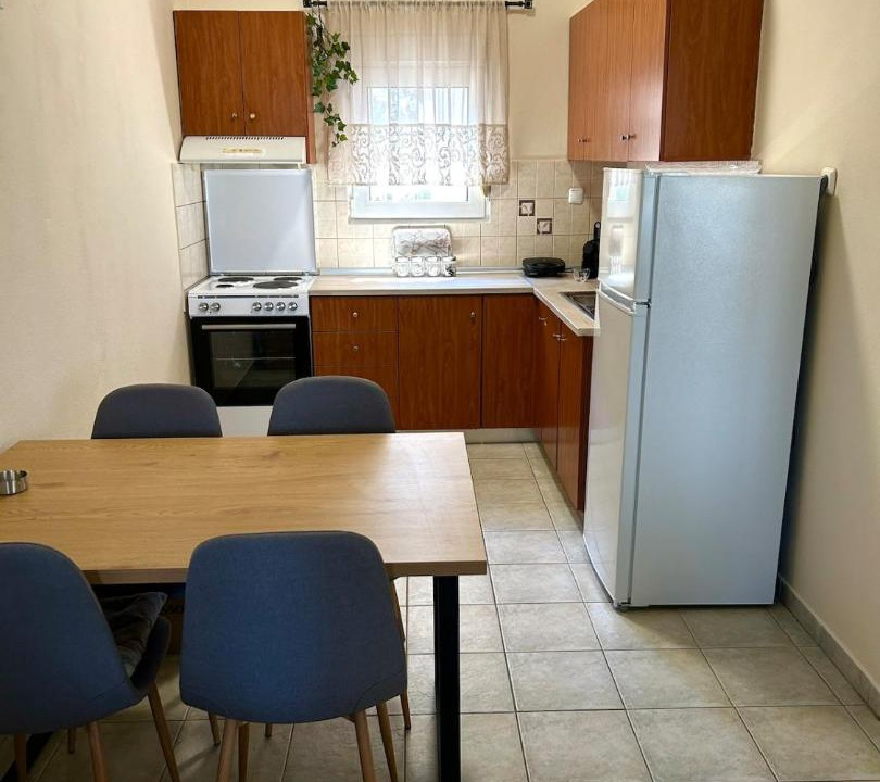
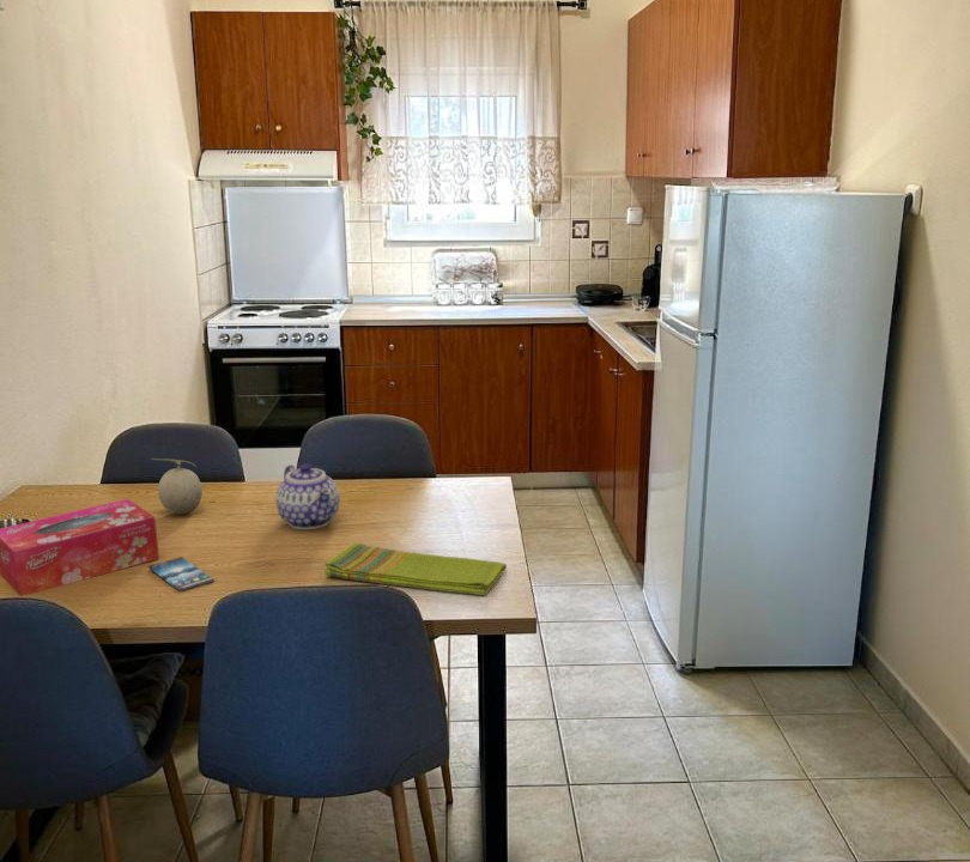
+ dish towel [325,541,508,596]
+ smartphone [147,556,216,593]
+ fruit [150,457,204,515]
+ tissue box [0,498,160,597]
+ teapot [274,462,341,530]
